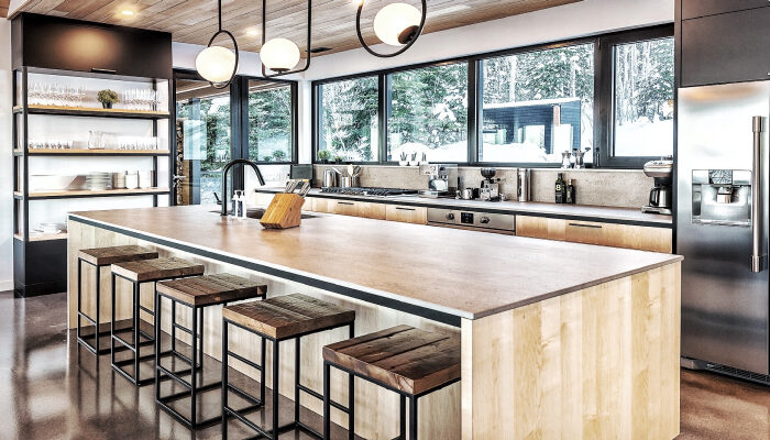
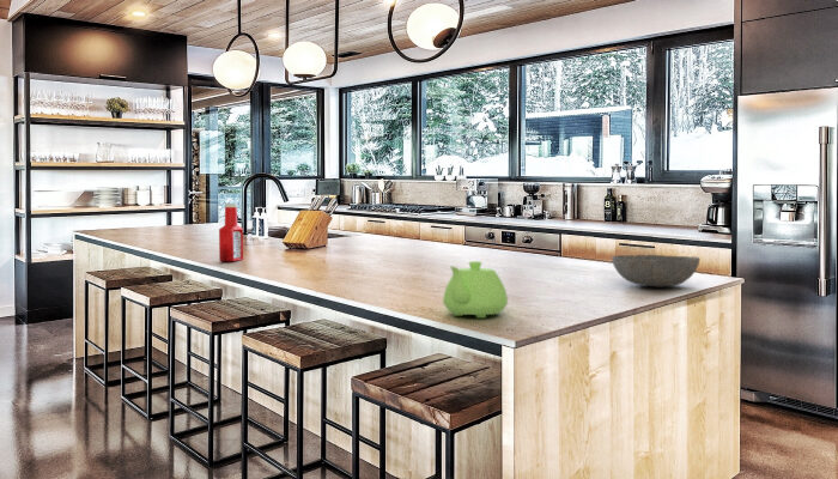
+ bowl [611,254,702,287]
+ teapot [442,260,509,319]
+ soap bottle [218,202,244,262]
